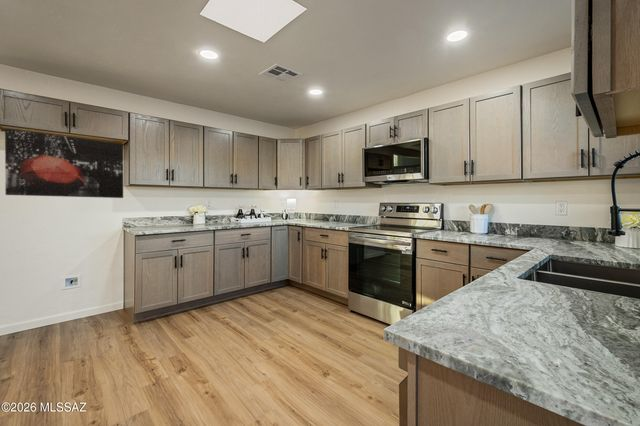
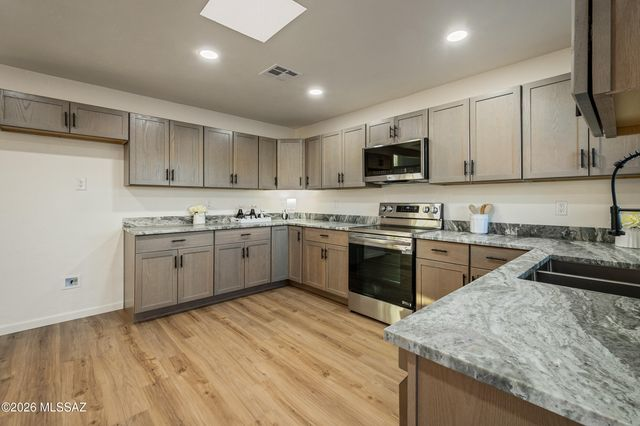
- wall art [4,128,124,199]
